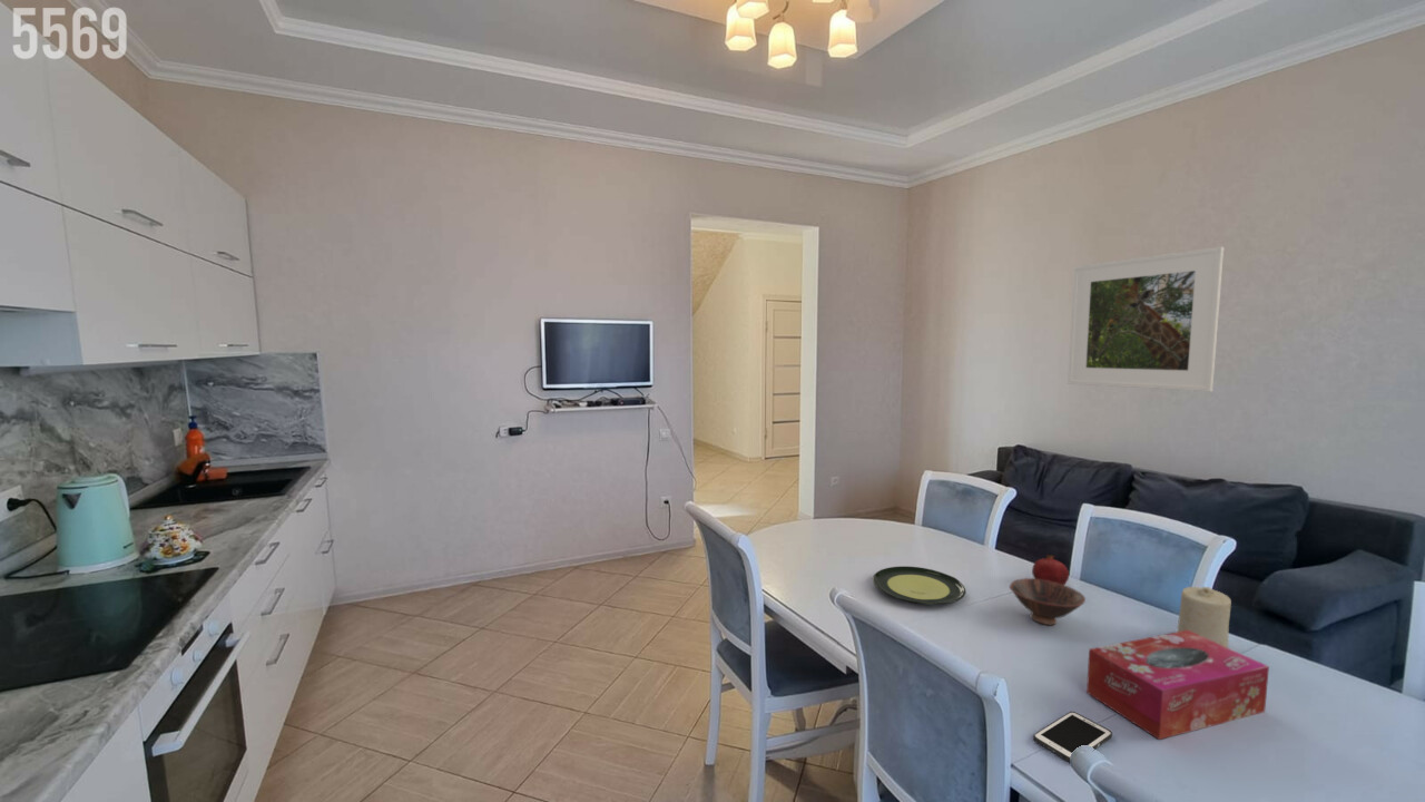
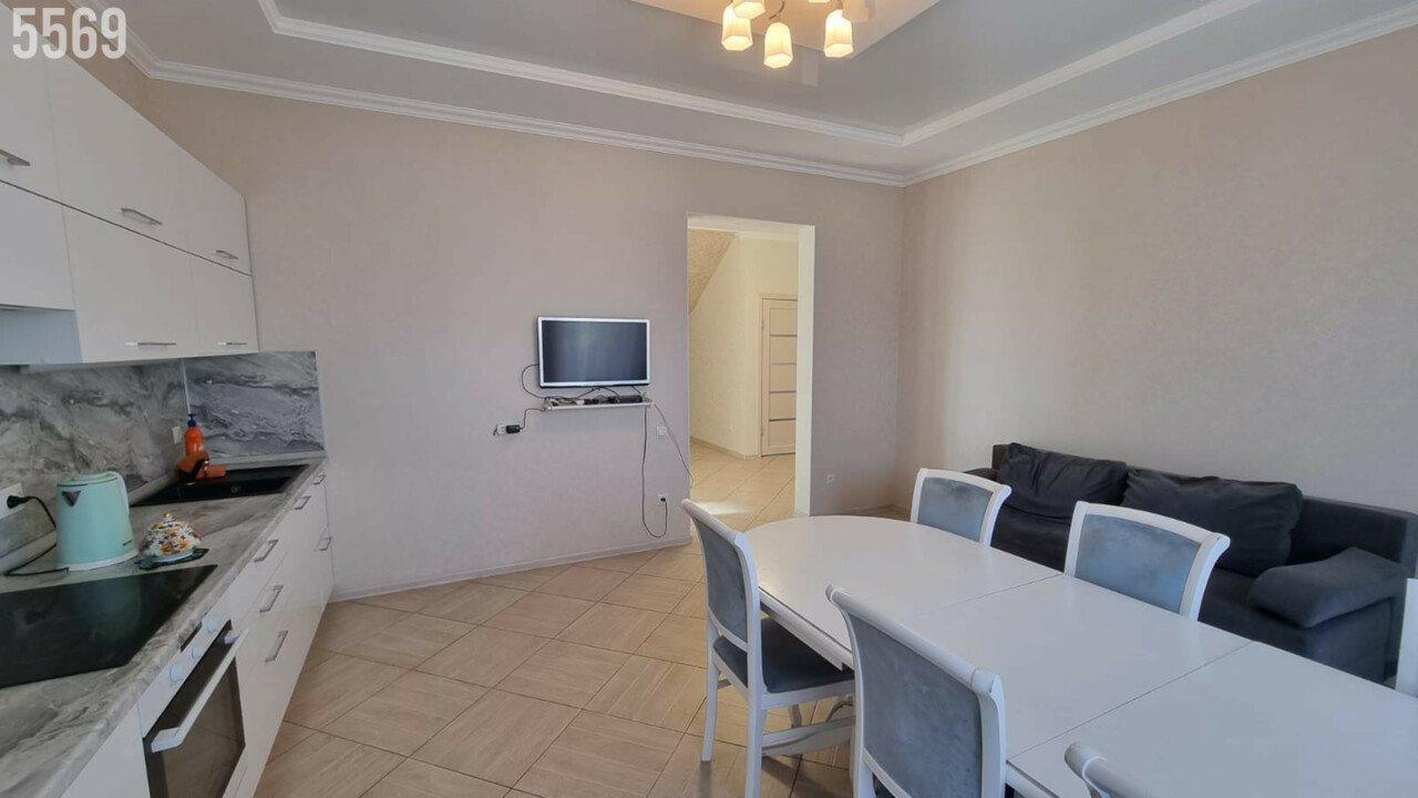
- bowl [1009,577,1087,627]
- plate [872,565,966,606]
- tissue box [1085,630,1270,741]
- candle [1176,586,1232,648]
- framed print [1067,246,1225,393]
- fruit [1031,554,1070,586]
- cell phone [1032,711,1113,763]
